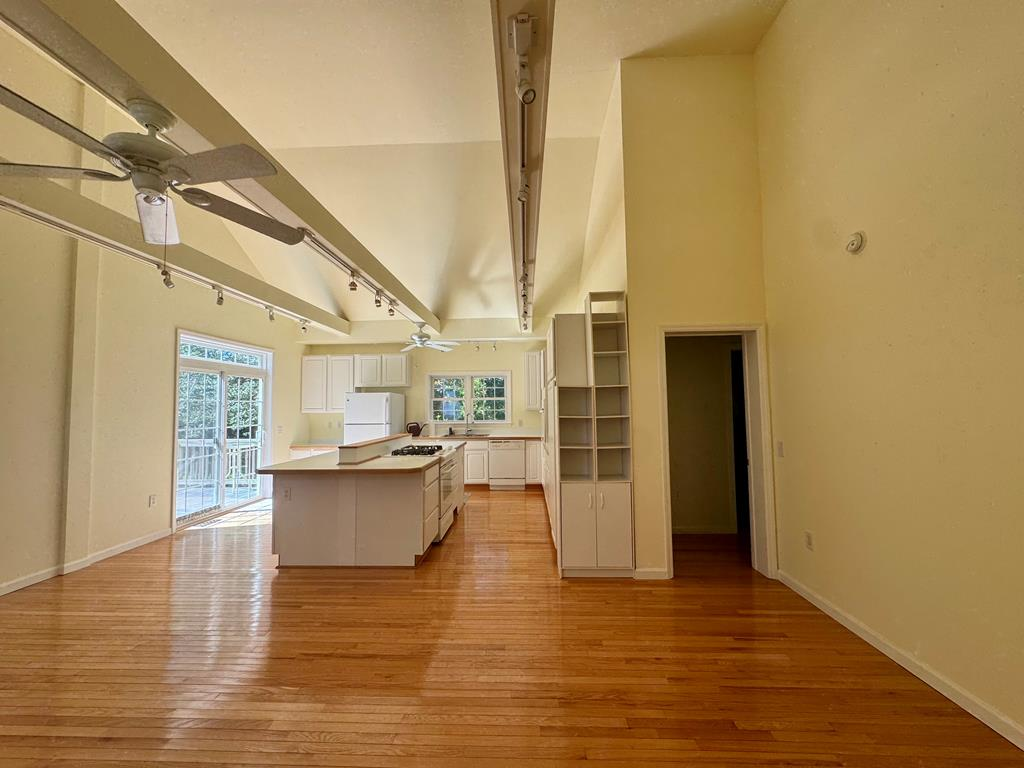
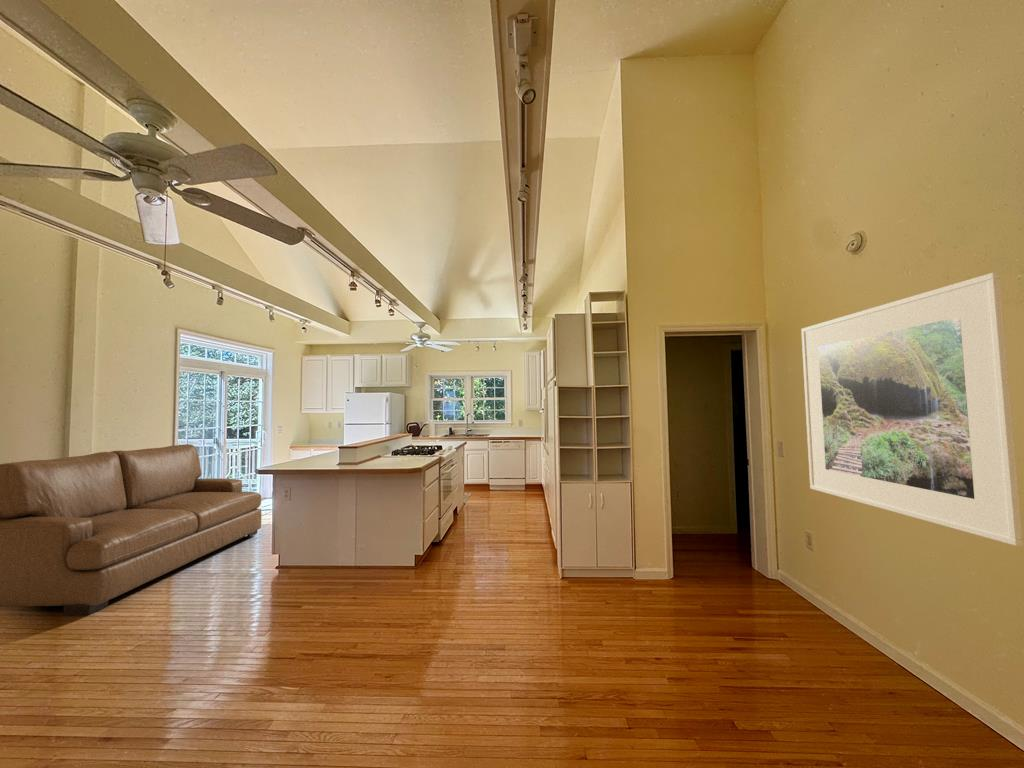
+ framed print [800,271,1024,547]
+ sofa [0,443,262,616]
